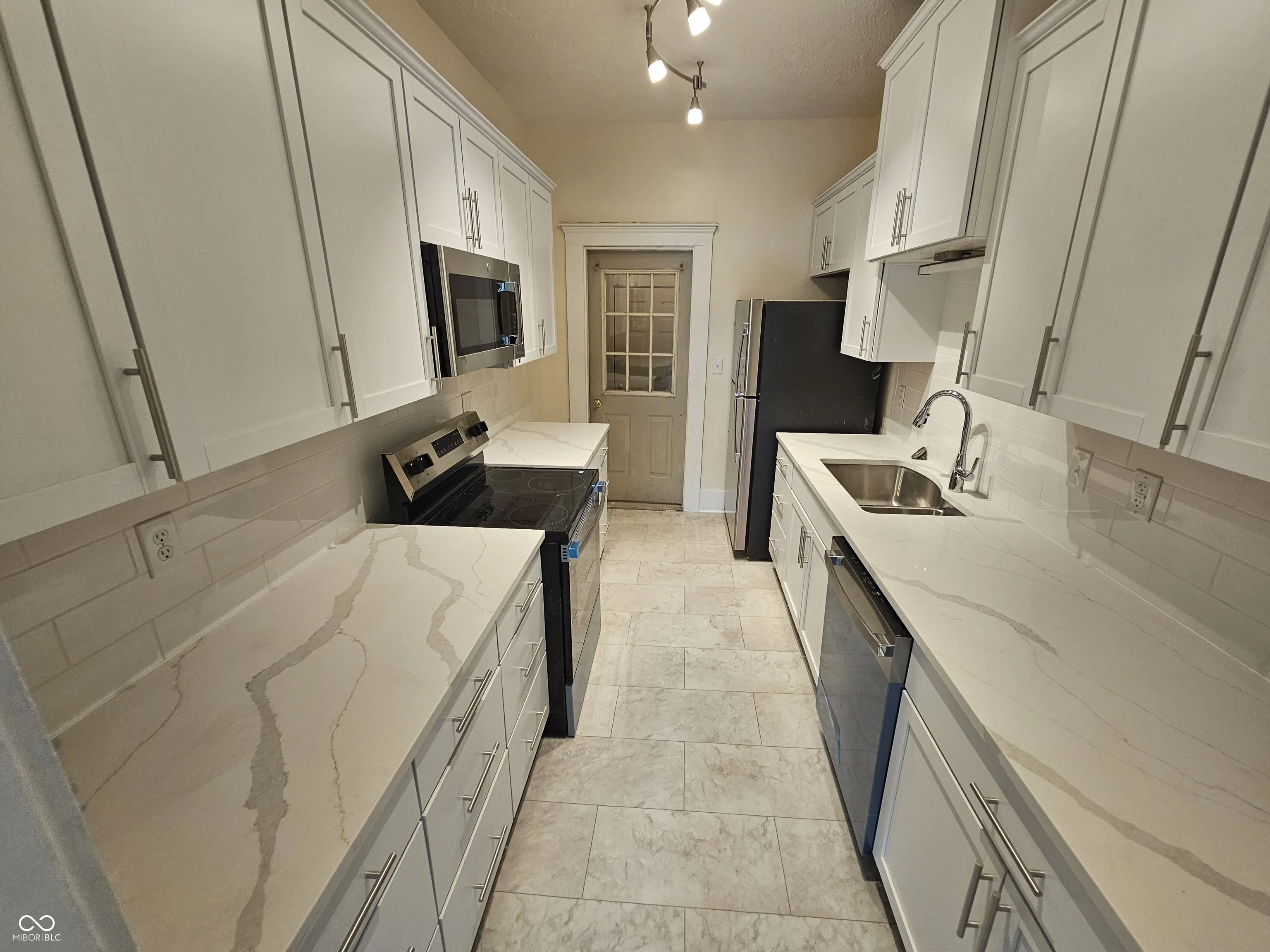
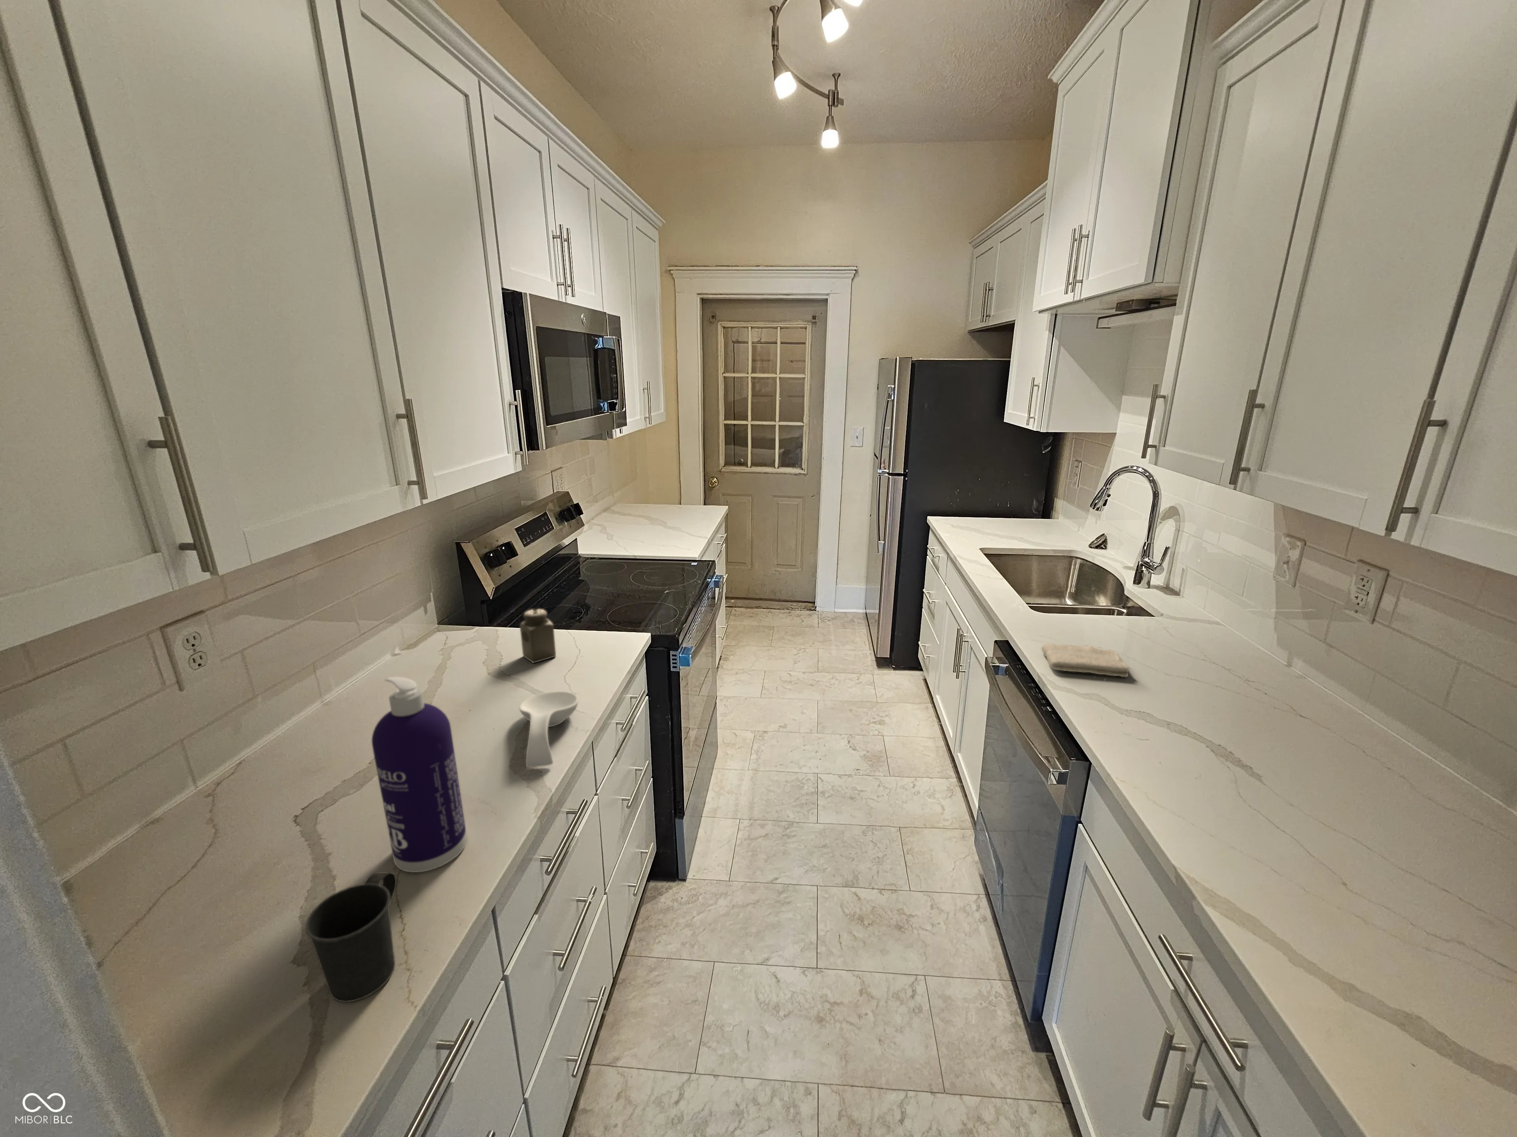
+ mug [305,871,398,1003]
+ washcloth [1040,643,1131,677]
+ spray bottle [371,676,468,873]
+ spoon rest [518,690,579,768]
+ salt shaker [518,608,557,664]
